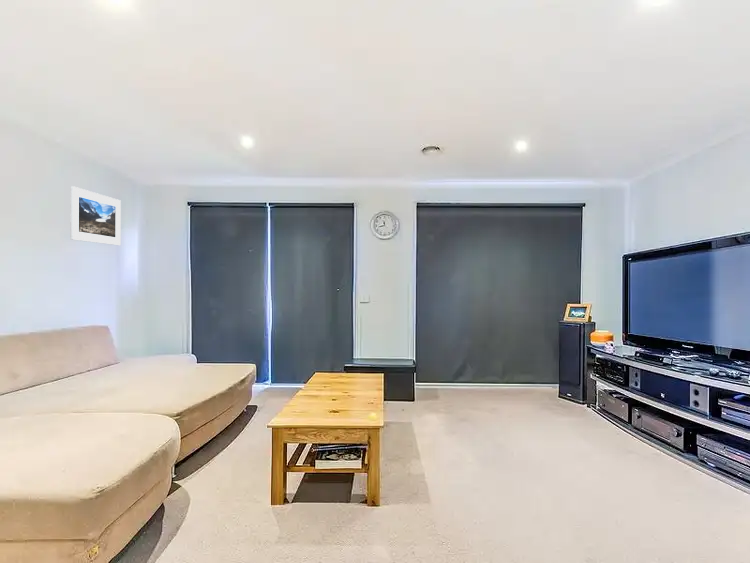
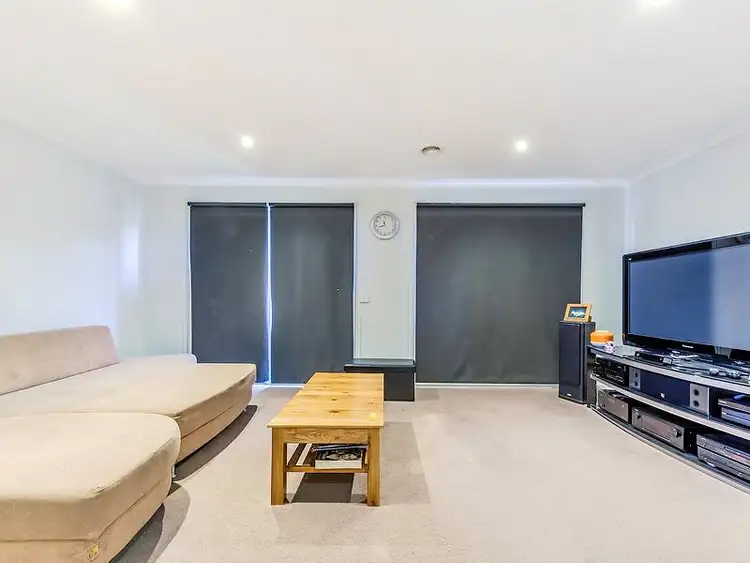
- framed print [69,185,122,246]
